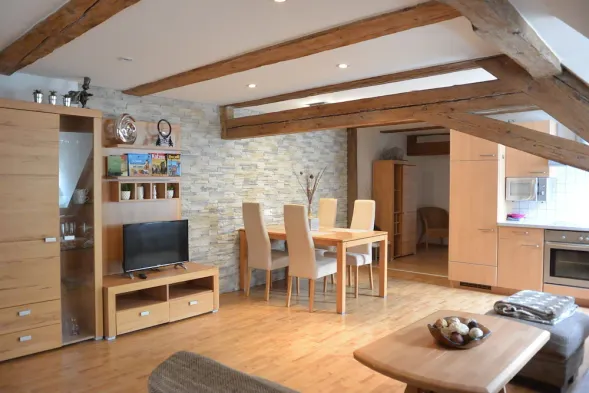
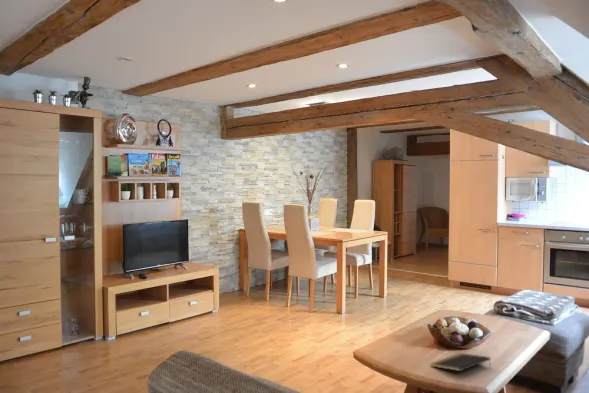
+ notepad [430,352,492,372]
